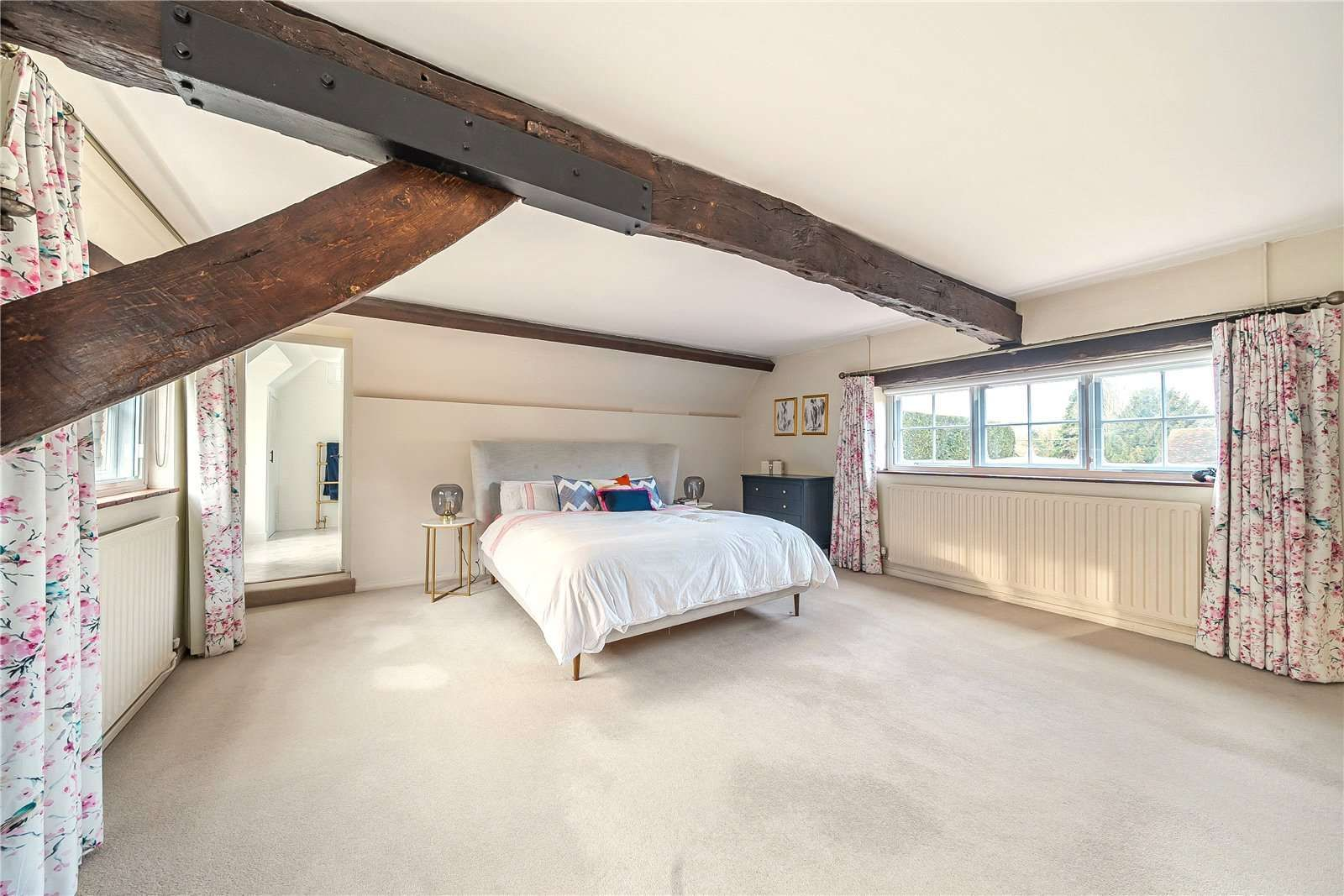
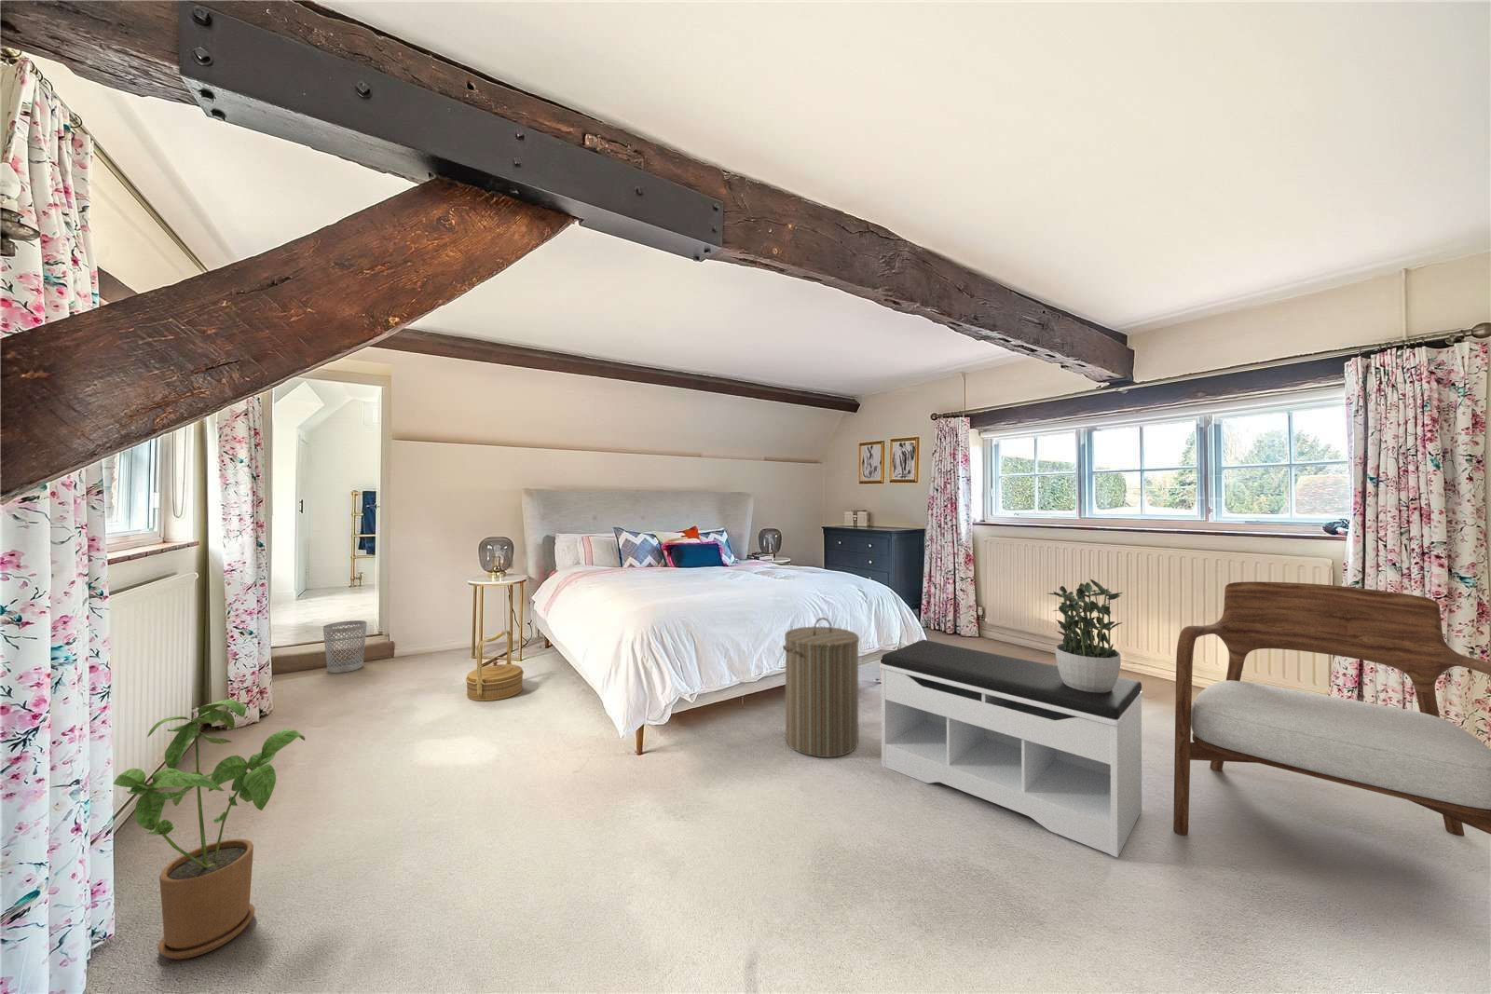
+ basket [465,630,525,702]
+ armchair [1173,580,1491,838]
+ potted plant [1047,578,1124,693]
+ bench [880,639,1144,858]
+ house plant [112,699,306,961]
+ wastebasket [323,619,368,673]
+ laundry hamper [782,617,860,759]
